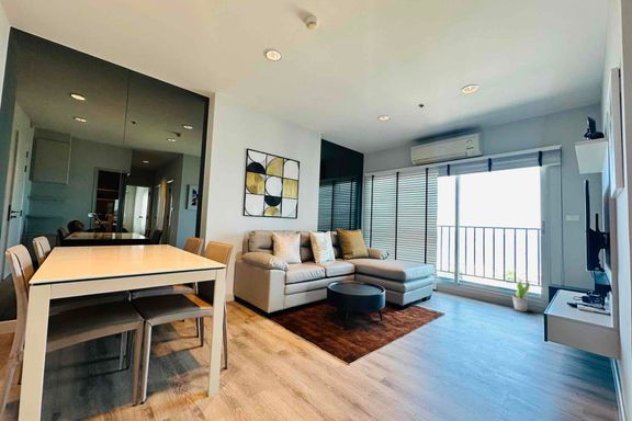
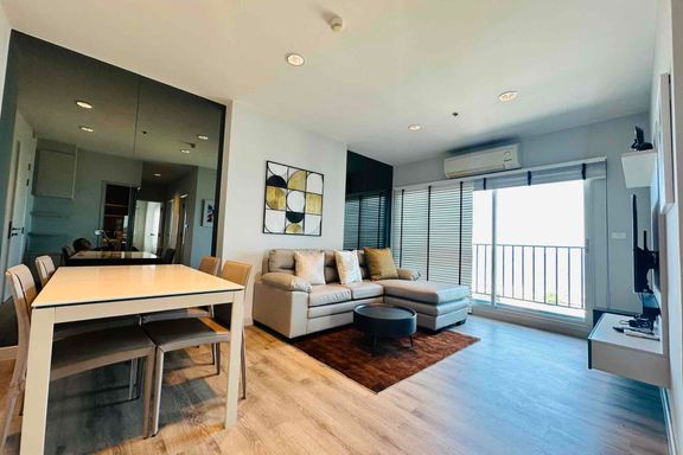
- potted plant [511,280,531,312]
